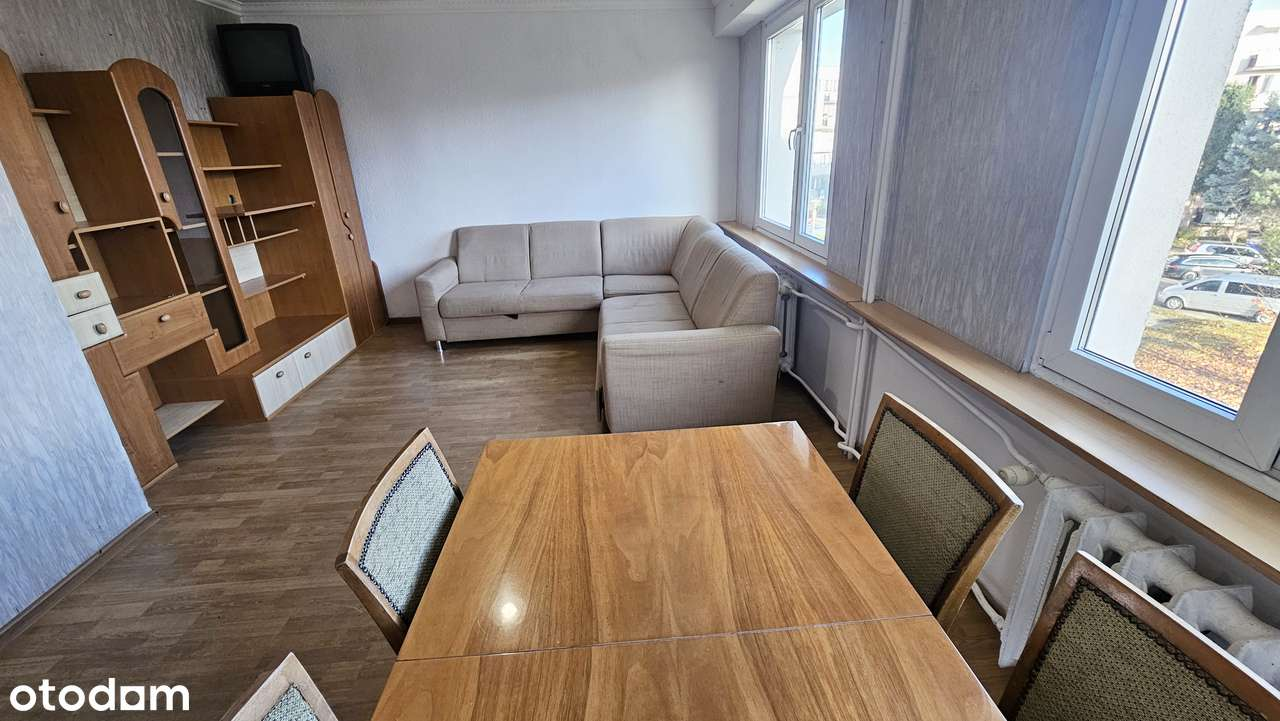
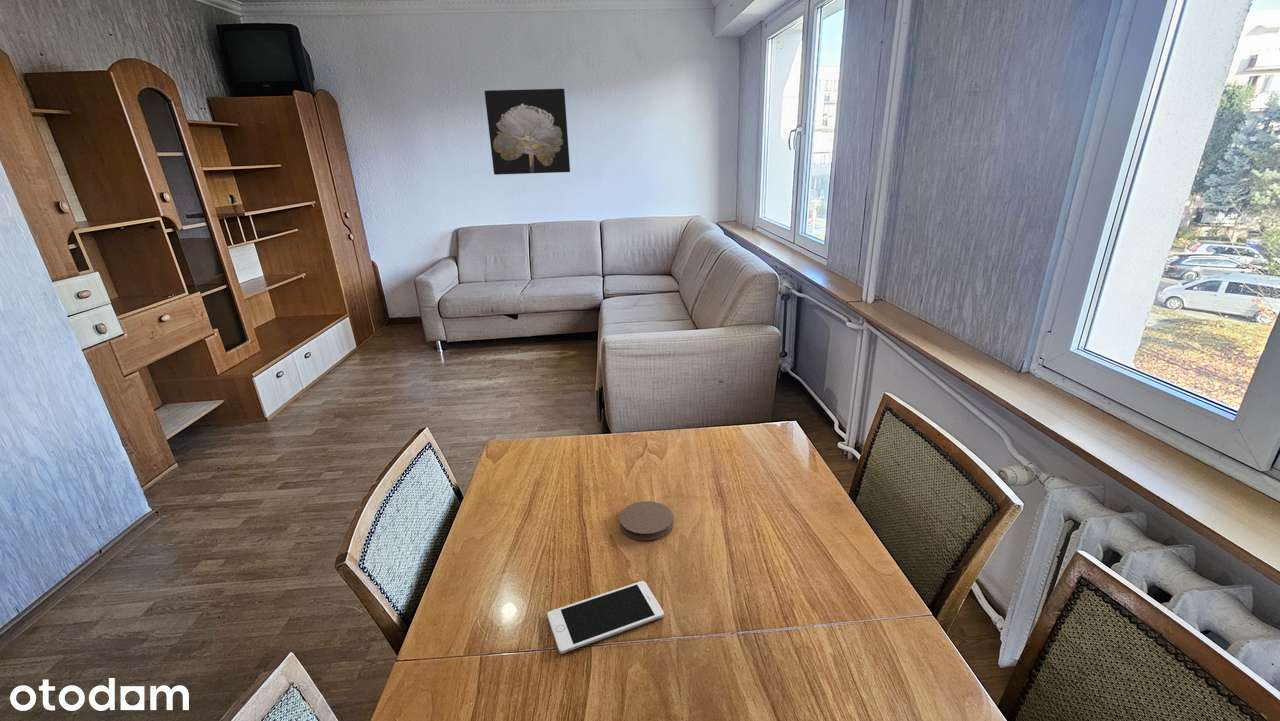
+ coaster [618,500,674,541]
+ cell phone [546,580,665,655]
+ wall art [484,88,571,176]
